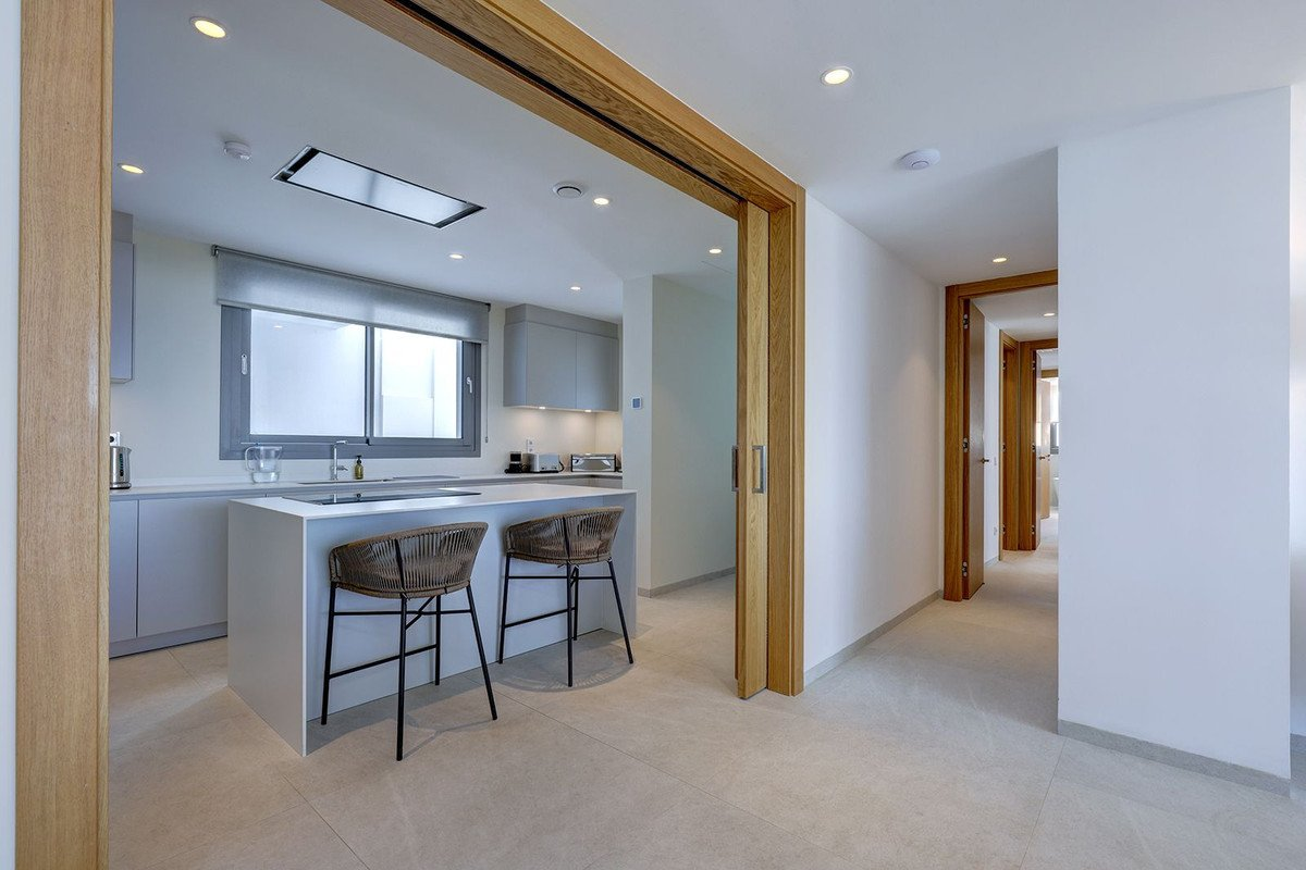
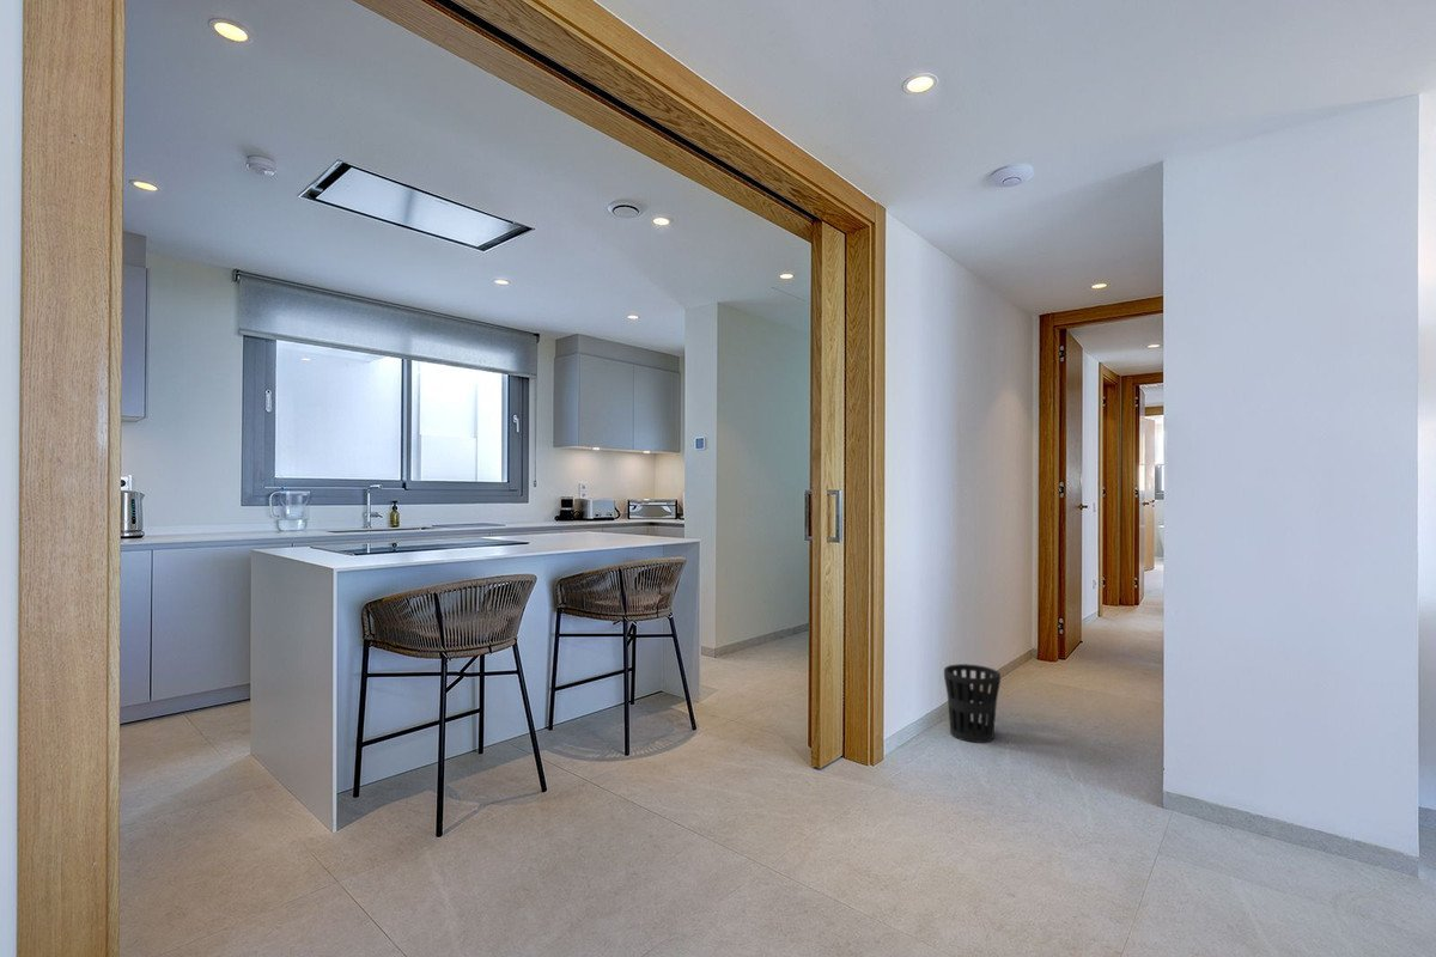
+ wastebasket [943,663,1002,744]
